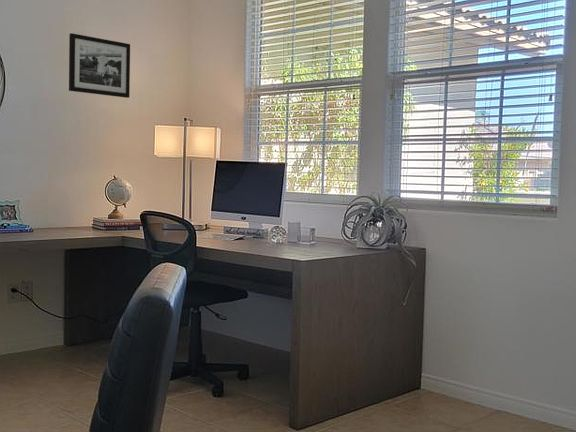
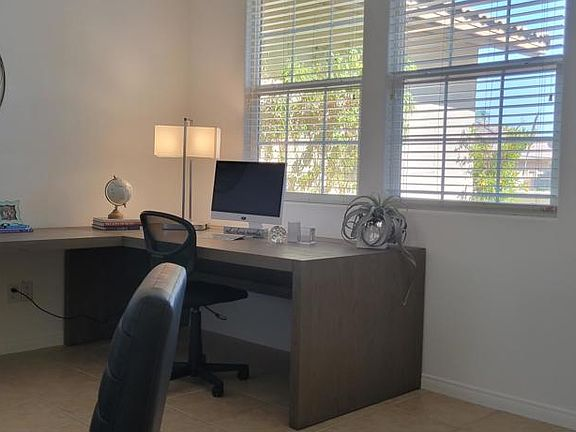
- picture frame [68,32,131,99]
